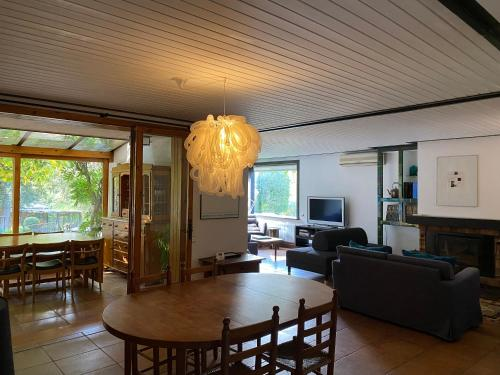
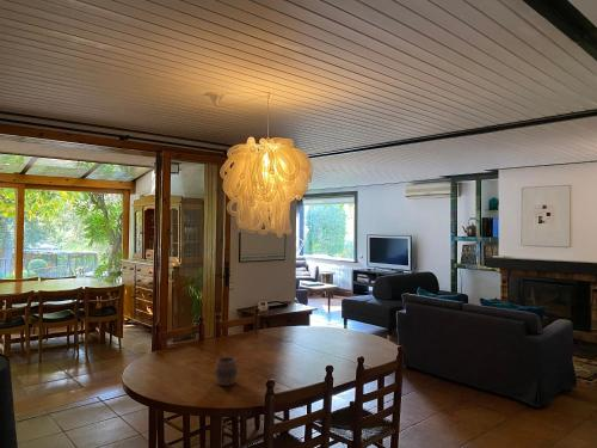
+ cup [214,356,239,387]
